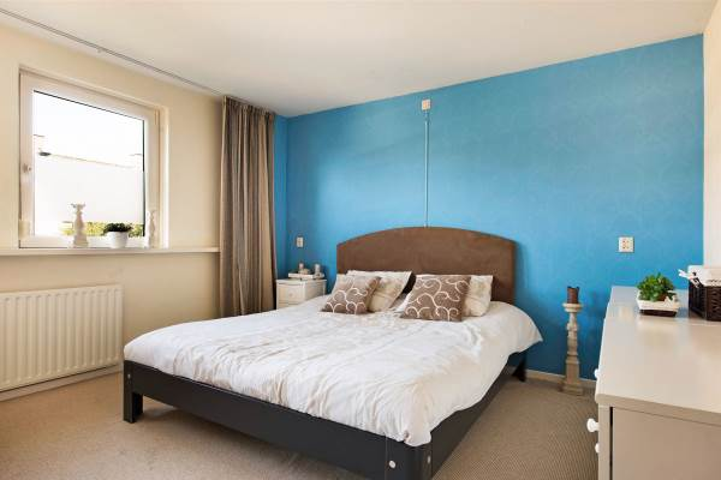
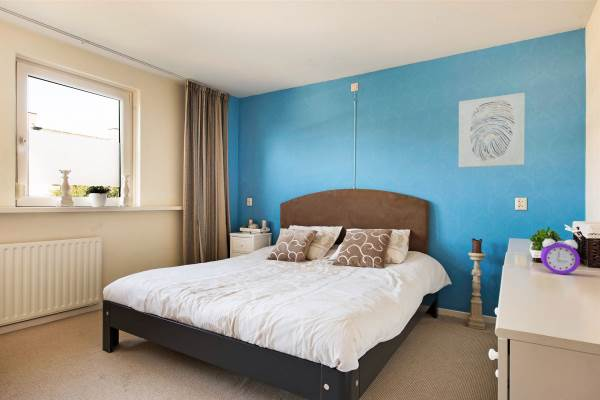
+ alarm clock [540,238,581,275]
+ wall art [458,92,526,169]
